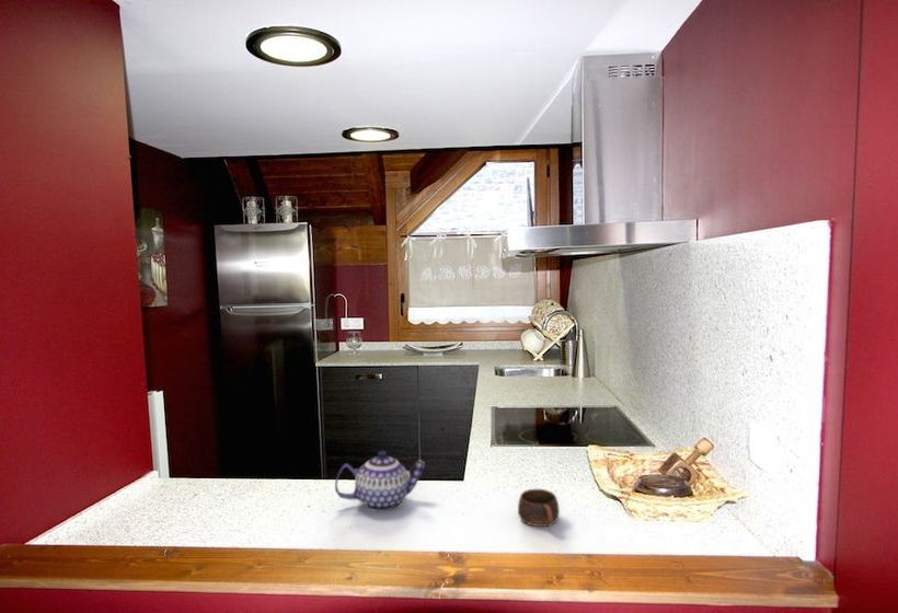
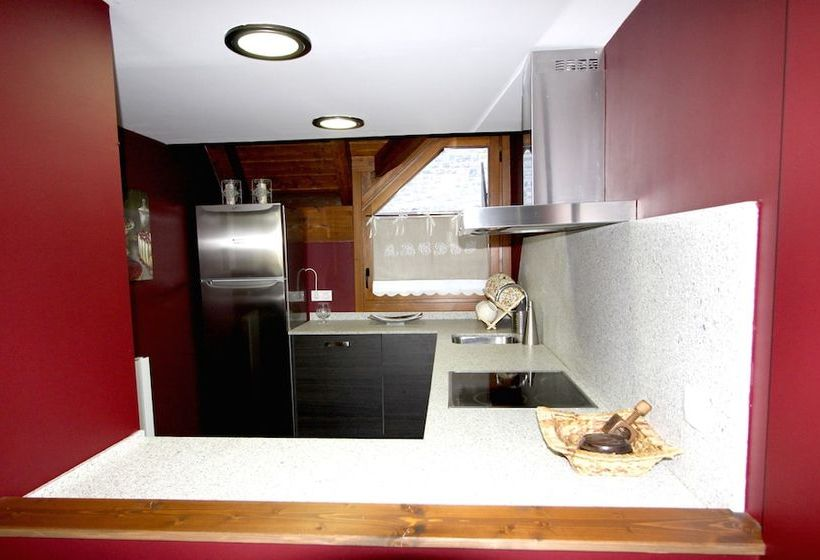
- teapot [334,450,426,512]
- cup [517,488,561,528]
